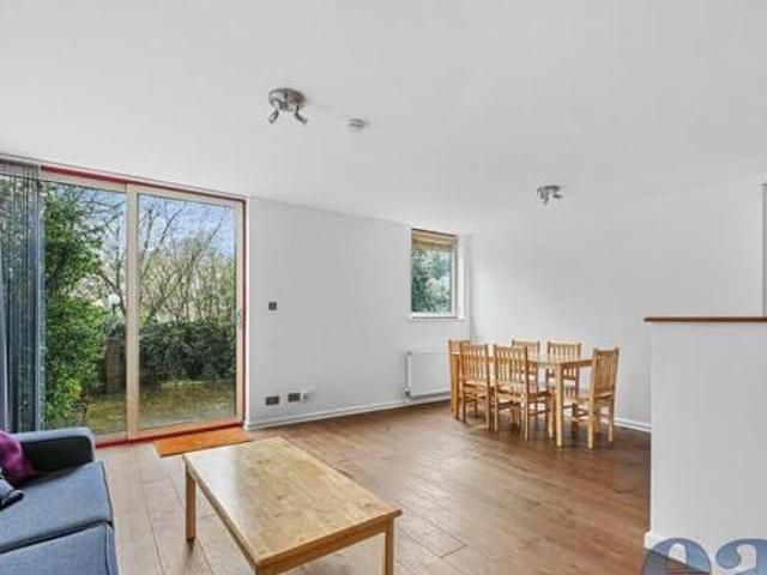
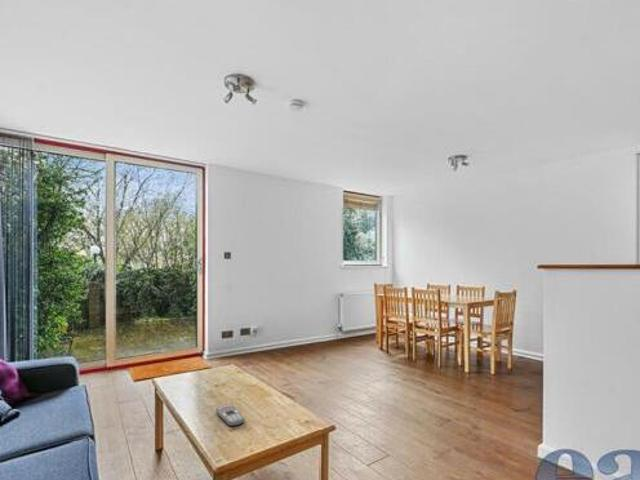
+ remote control [215,403,245,427]
